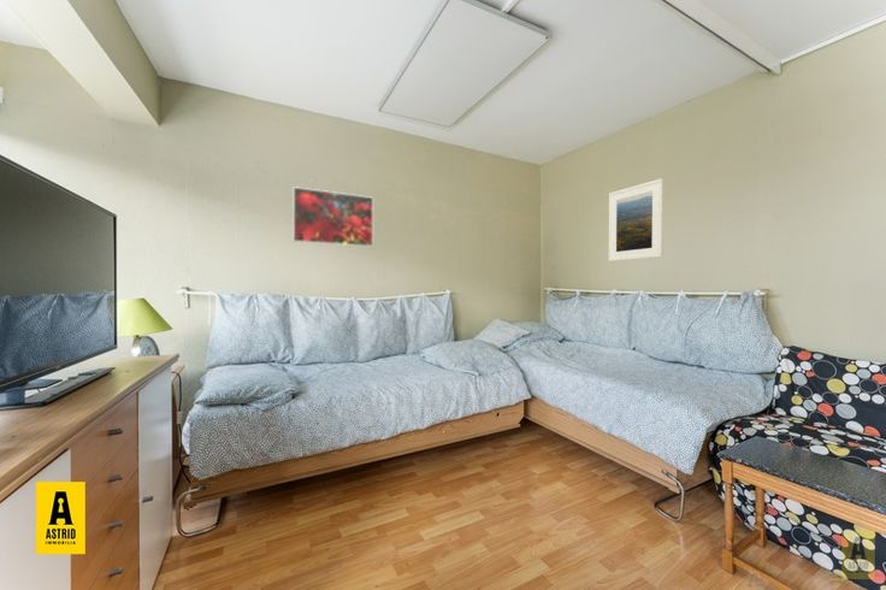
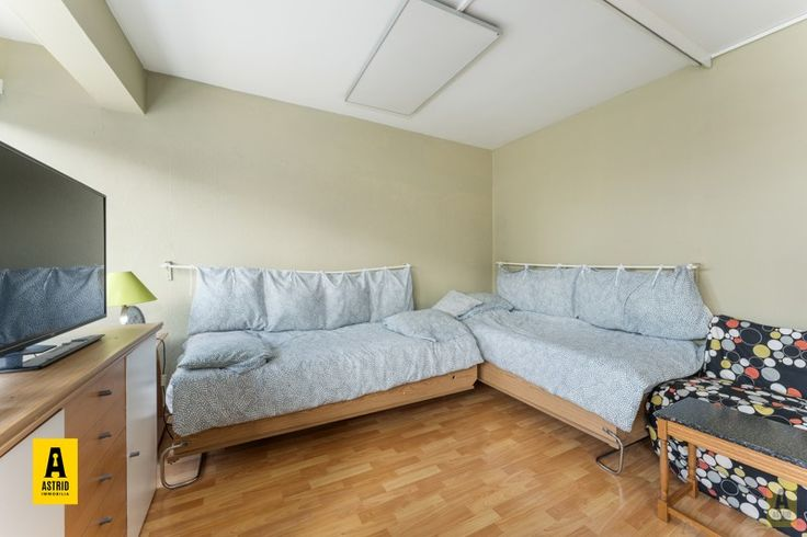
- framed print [607,177,664,262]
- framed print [291,185,374,248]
